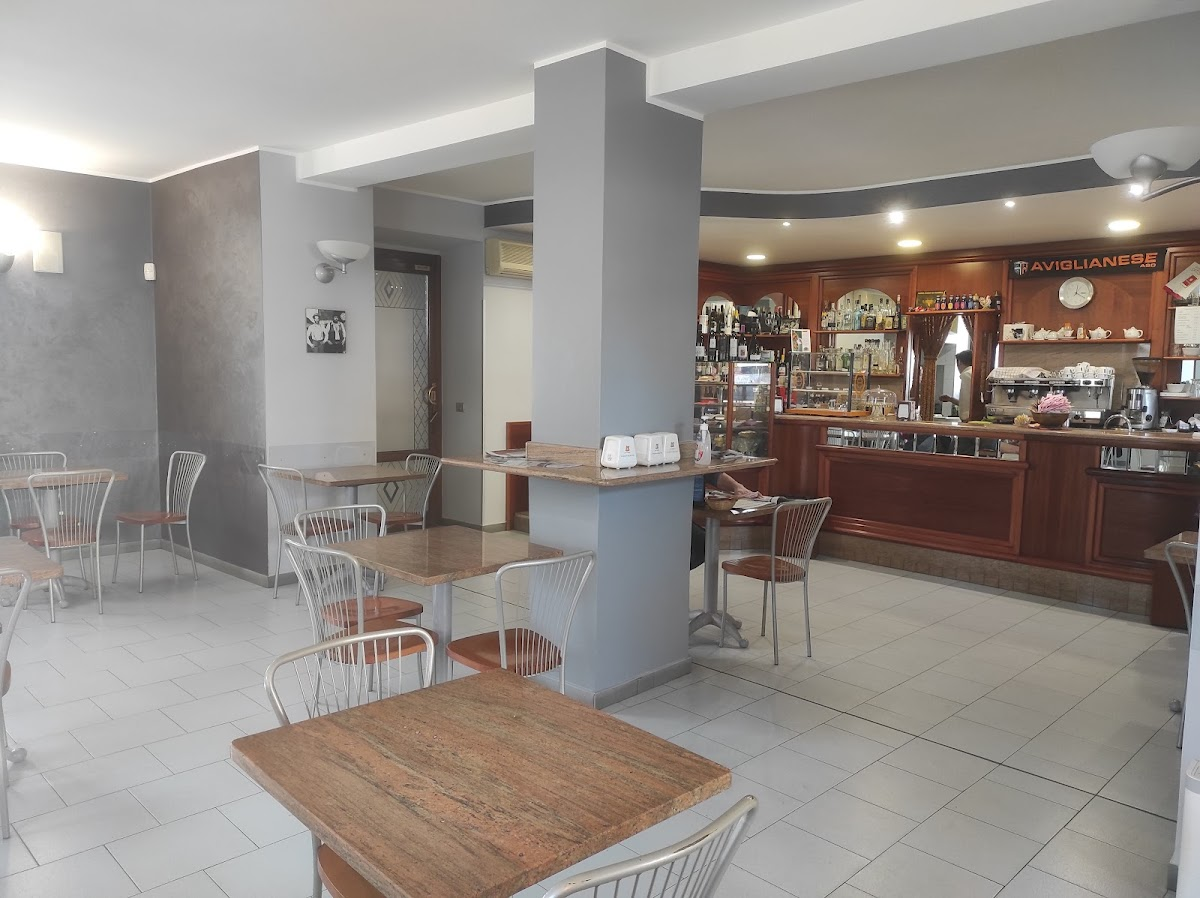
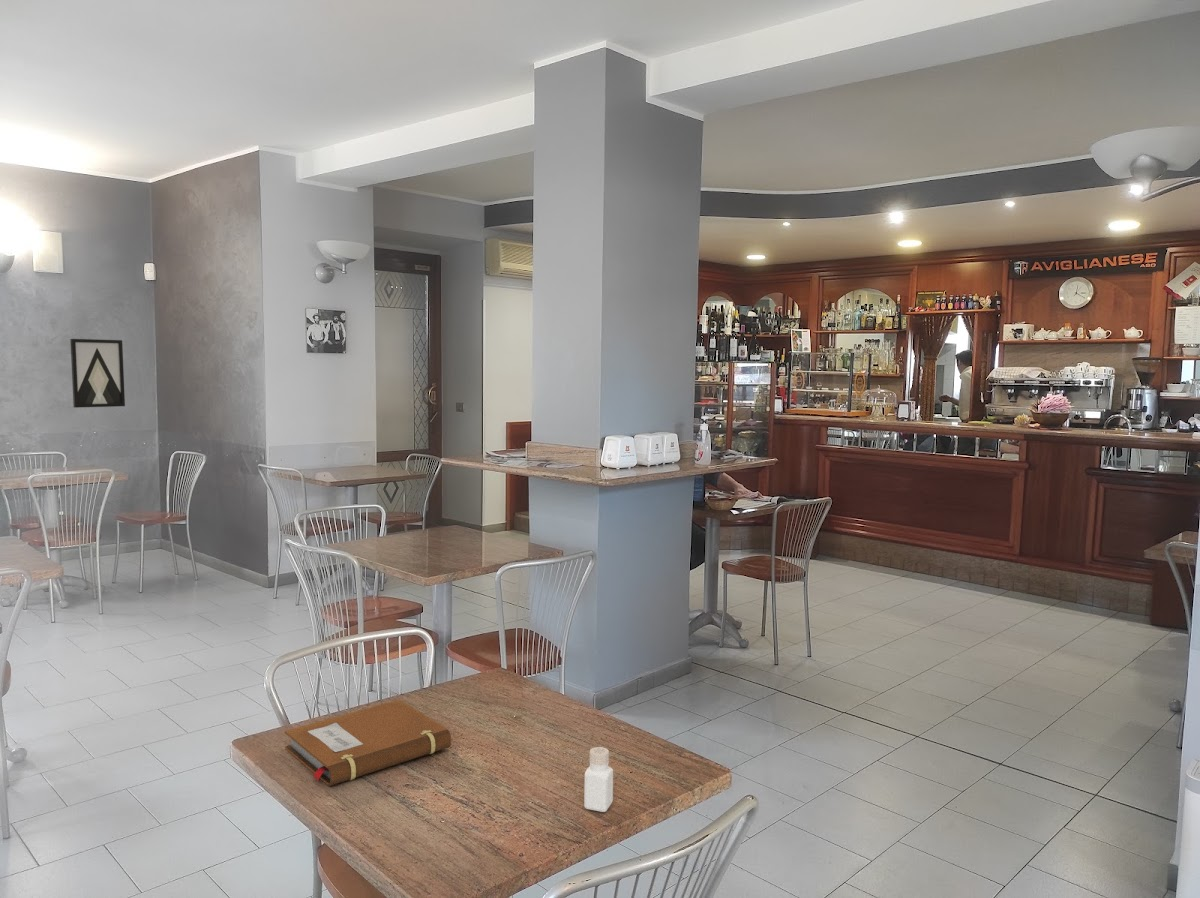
+ notebook [284,699,452,787]
+ wall art [69,338,126,409]
+ pepper shaker [583,746,614,813]
